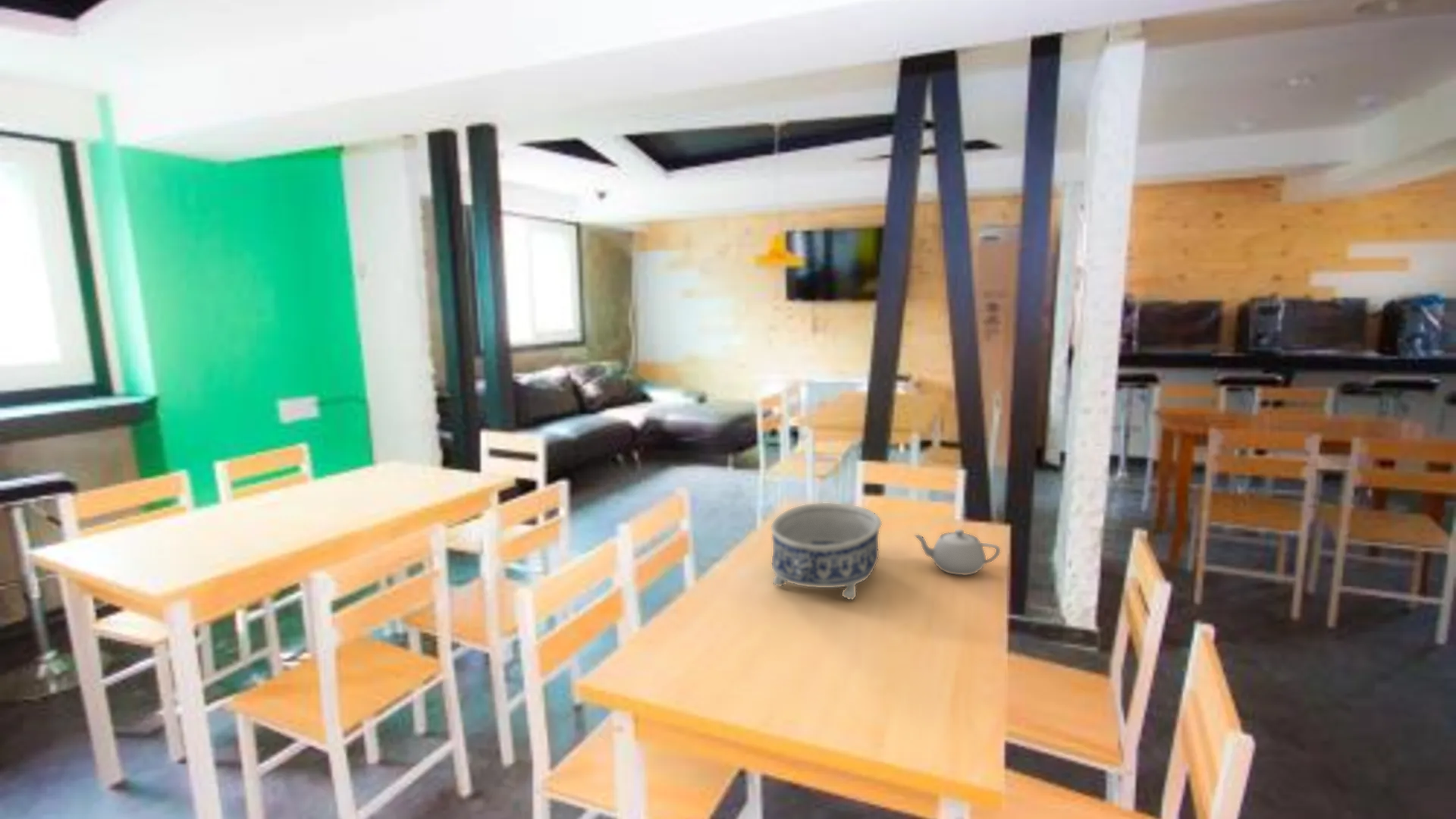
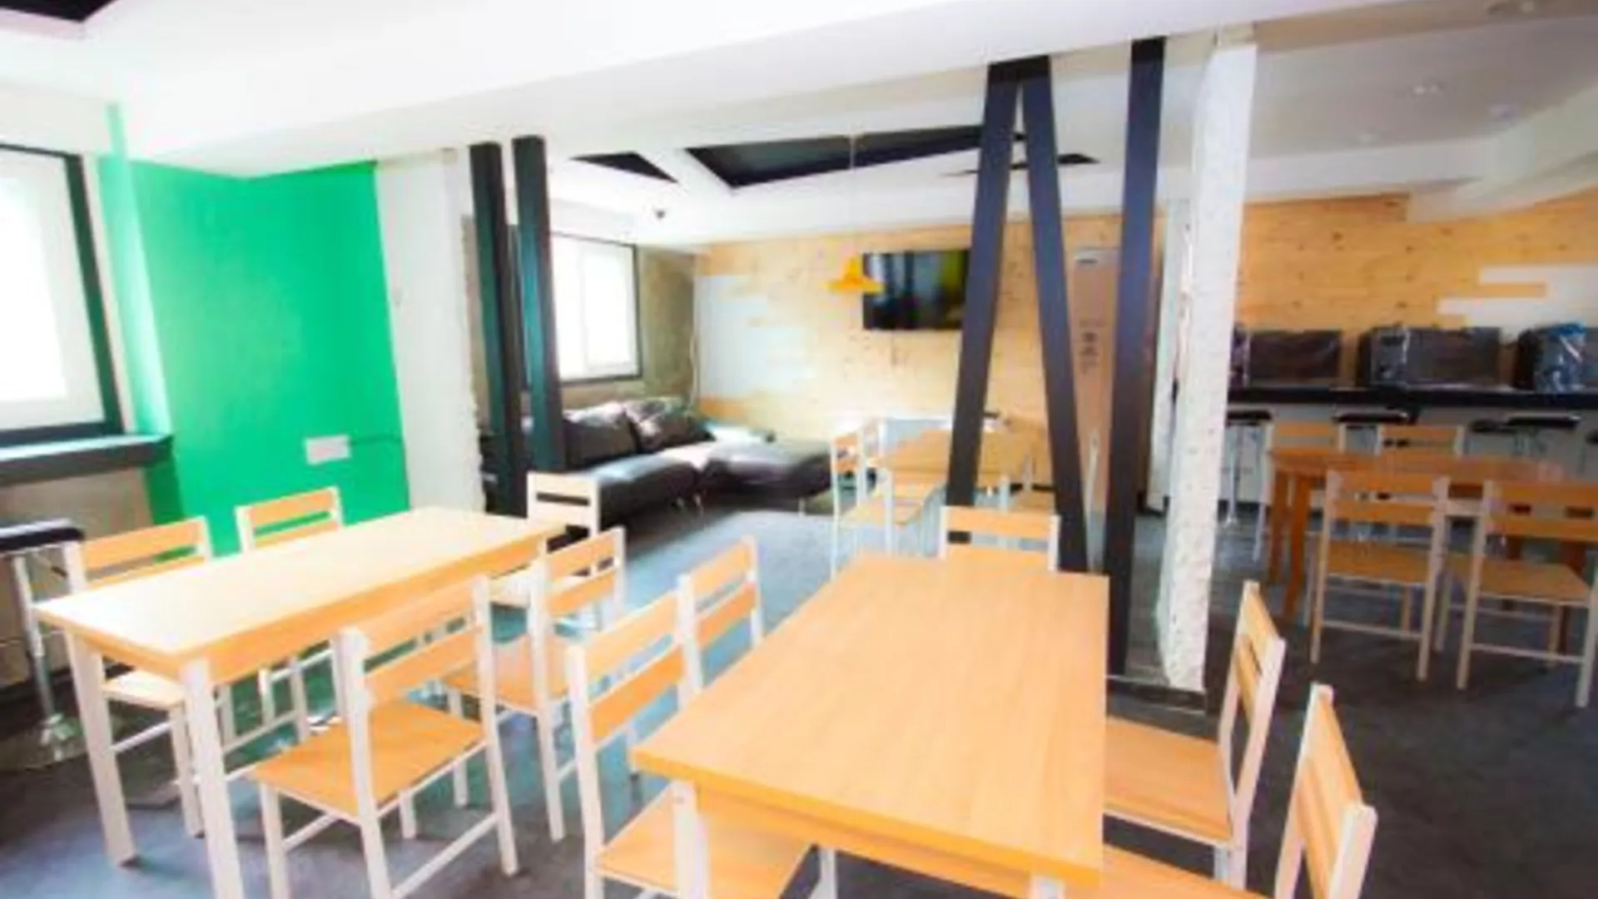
- teapot [912,529,1001,576]
- decorative bowl [770,502,883,601]
